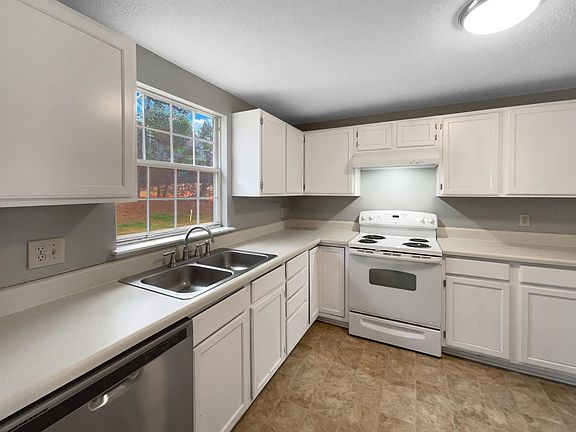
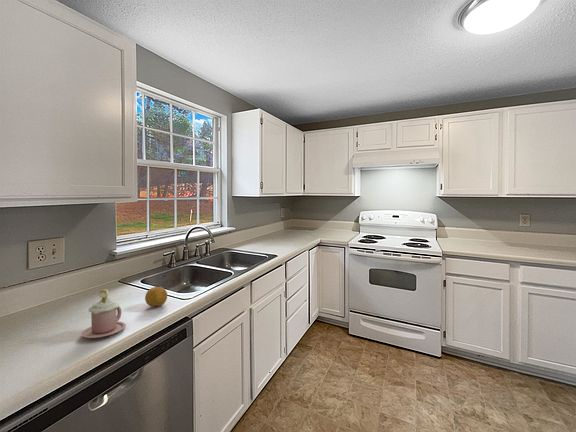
+ fruit [144,286,168,307]
+ mug [80,288,127,339]
